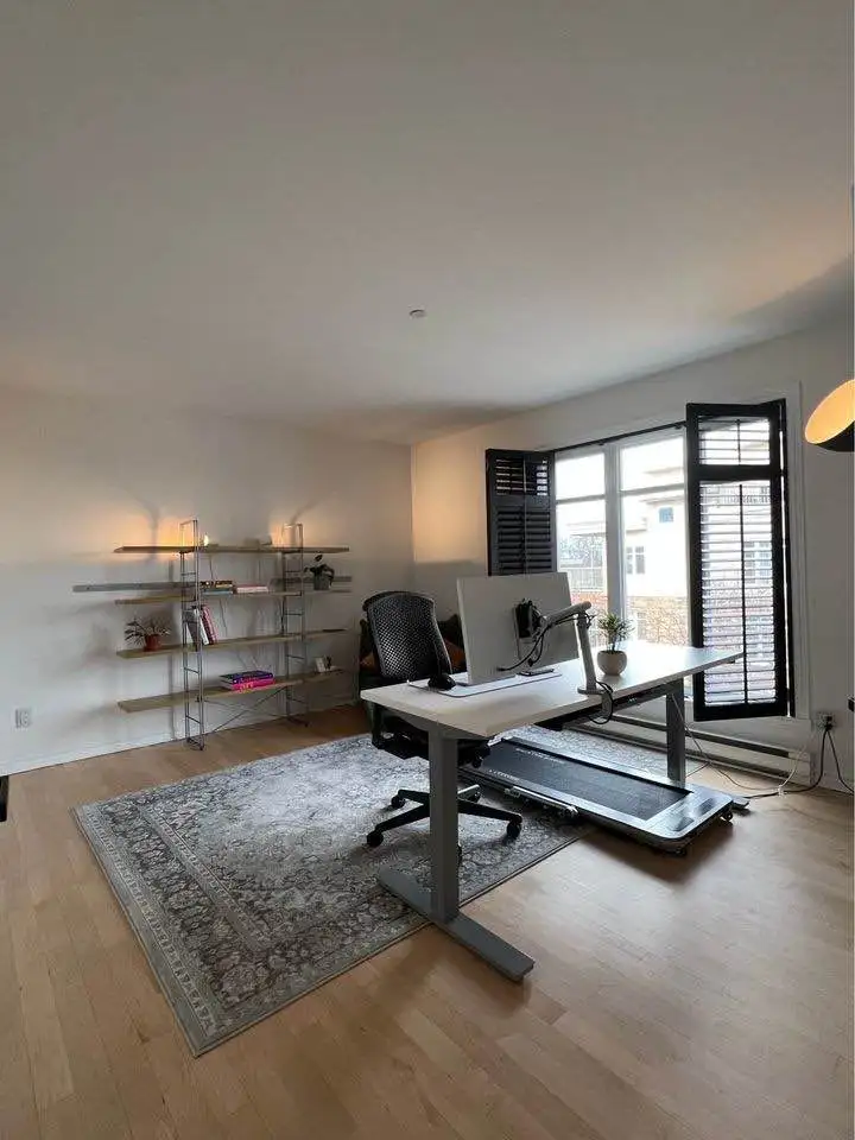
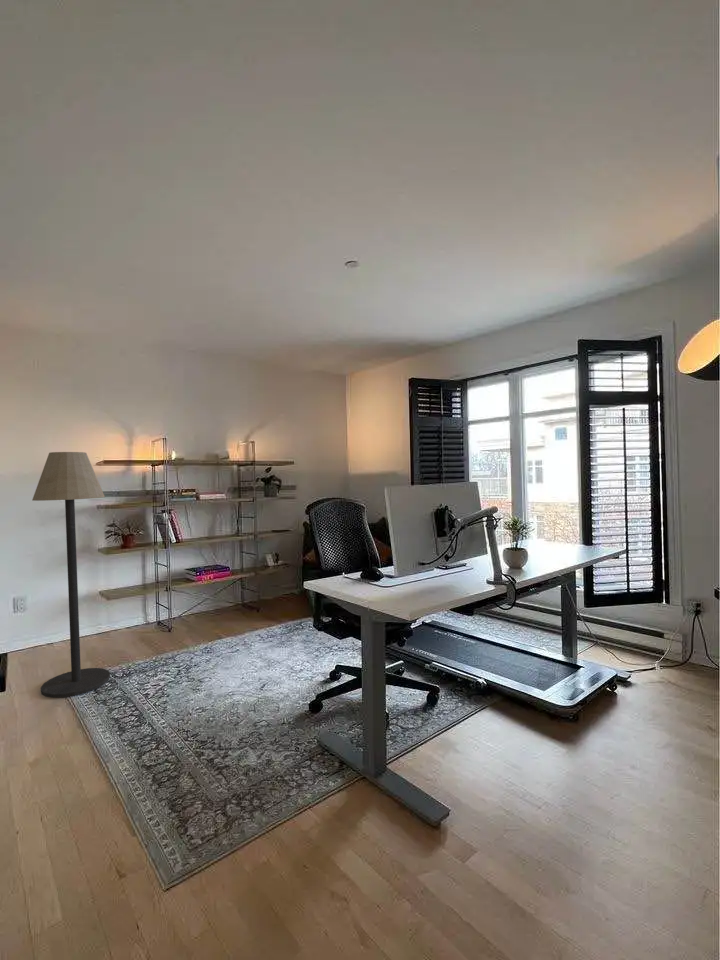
+ floor lamp [31,451,111,699]
